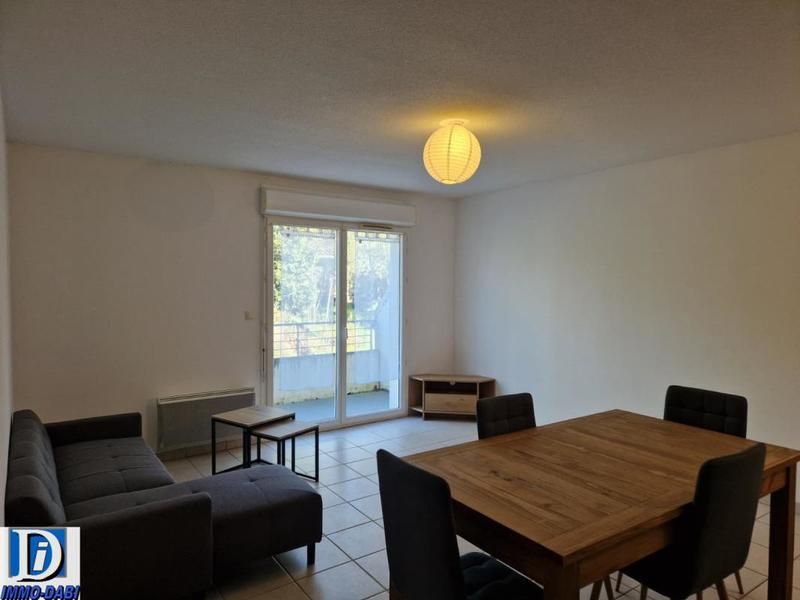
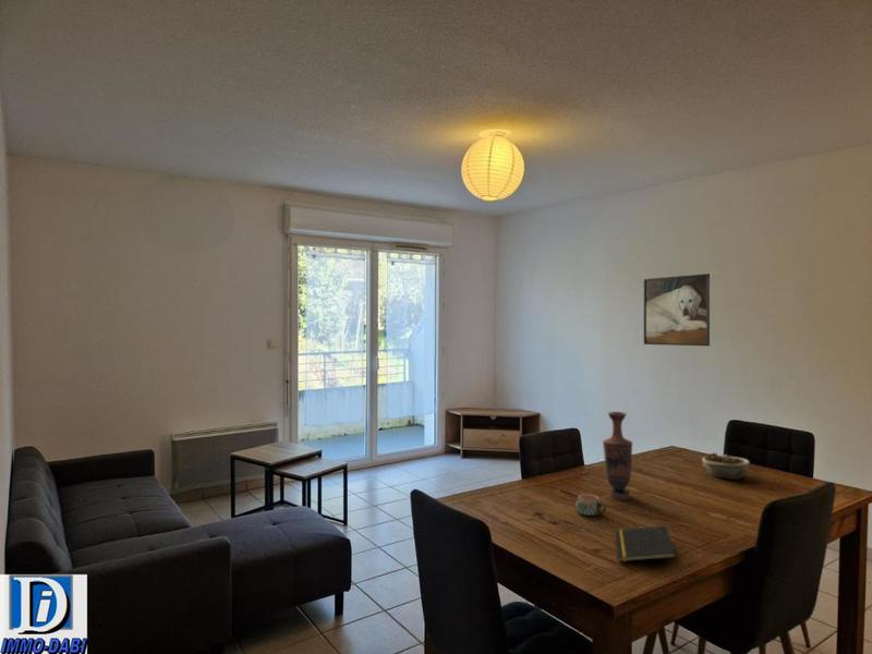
+ succulent planter [701,451,751,481]
+ vase [602,411,633,500]
+ notepad [614,524,678,562]
+ mug [574,493,607,517]
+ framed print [643,272,711,347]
